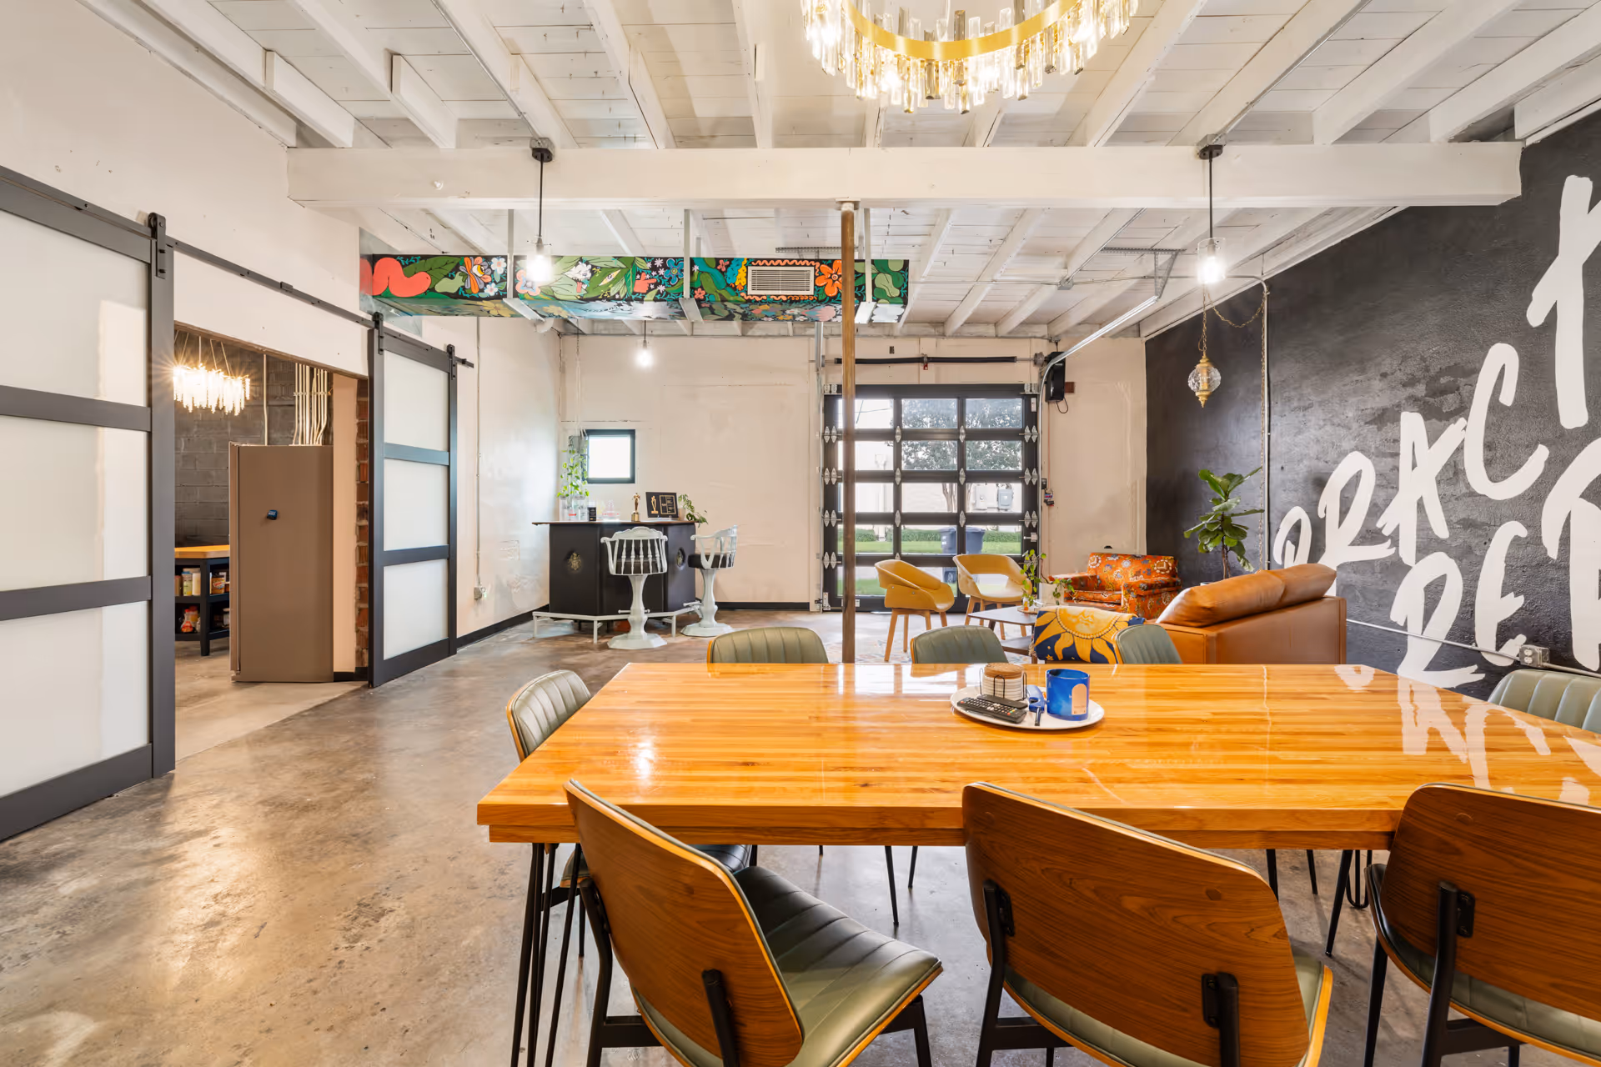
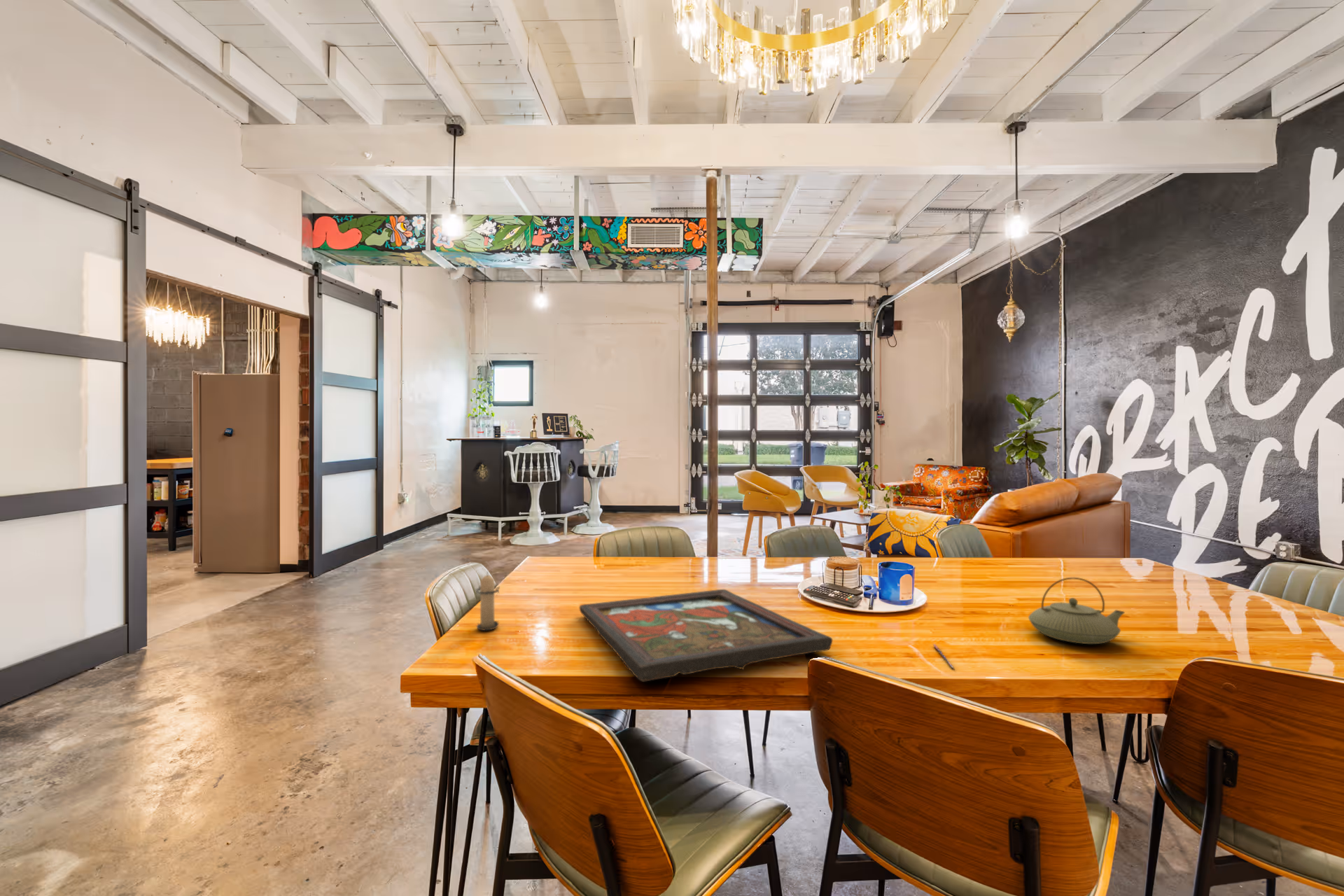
+ candle [474,570,500,631]
+ pen [933,643,955,669]
+ teapot [1028,577,1126,645]
+ framed painting [579,589,833,682]
